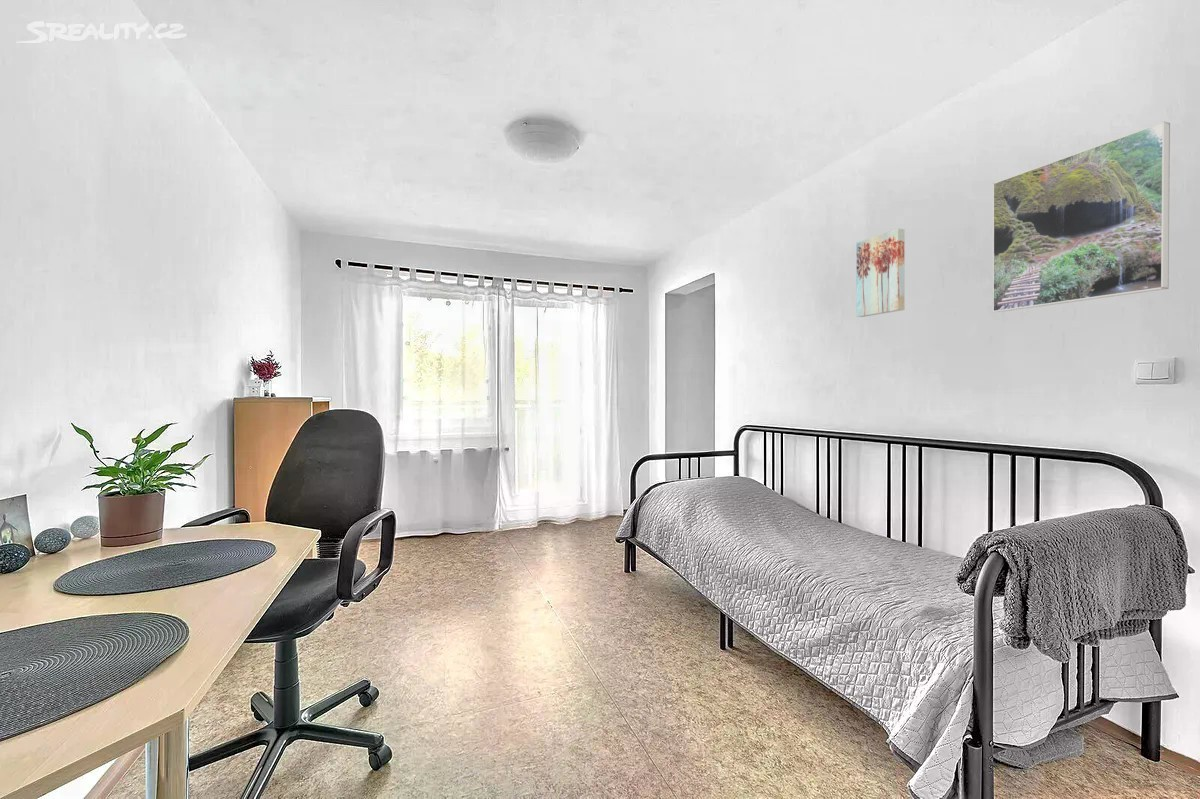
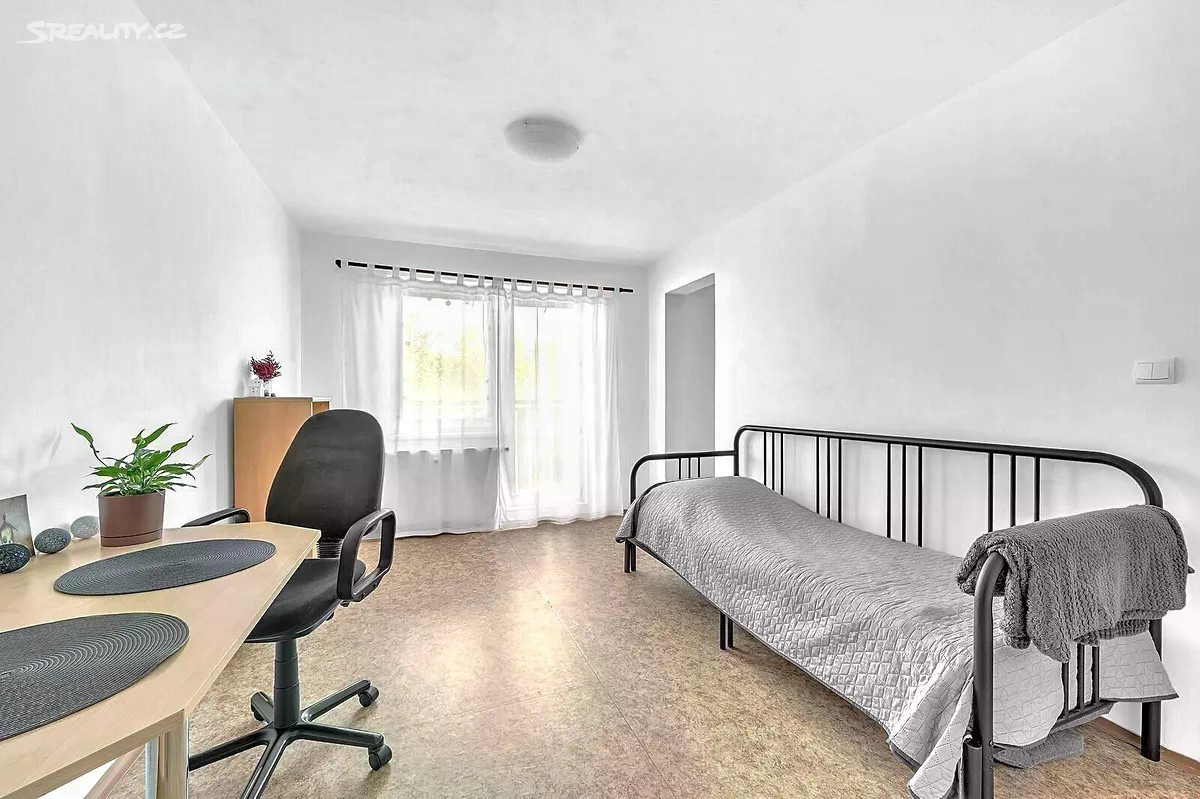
- wall art [856,228,905,318]
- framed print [992,121,1171,313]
